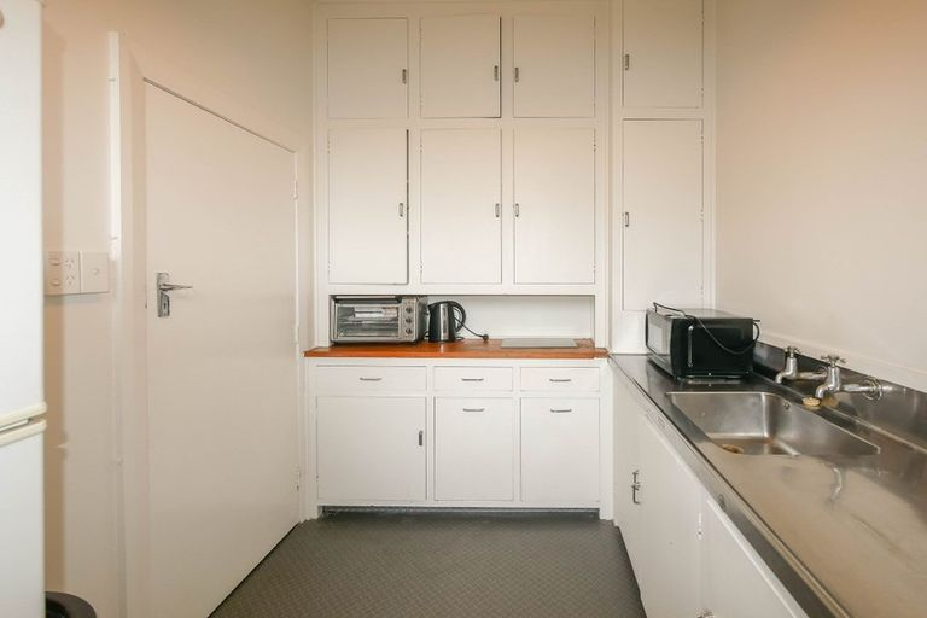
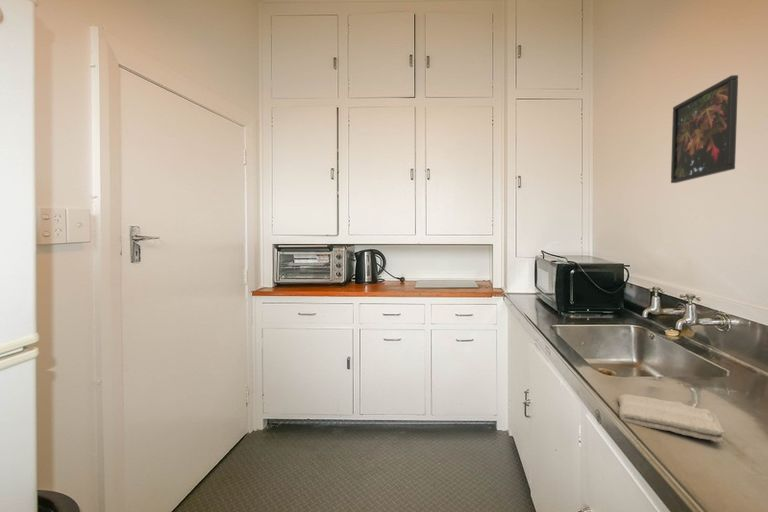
+ washcloth [617,393,727,443]
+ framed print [670,74,739,184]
